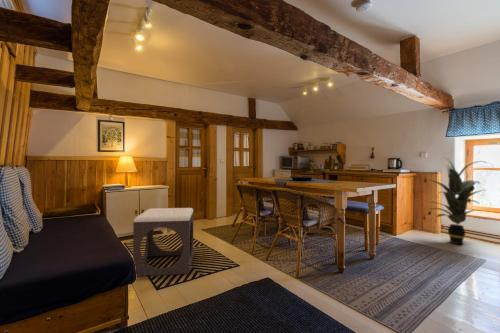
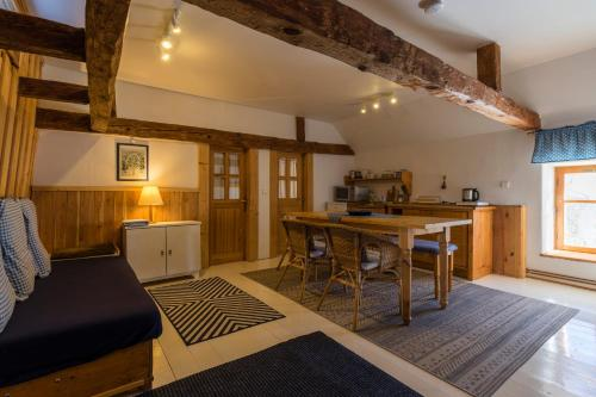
- indoor plant [419,156,489,246]
- footstool [132,207,194,277]
